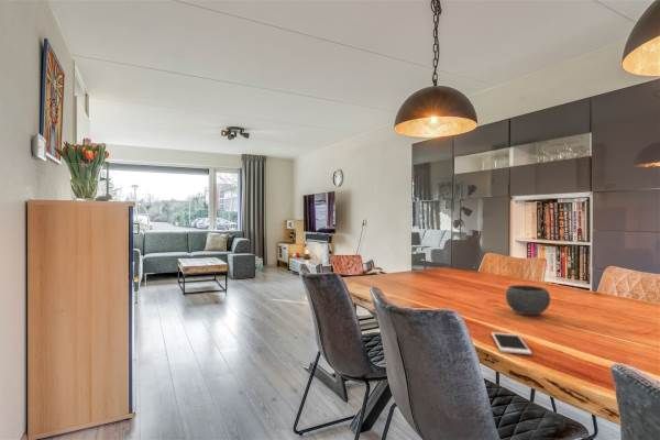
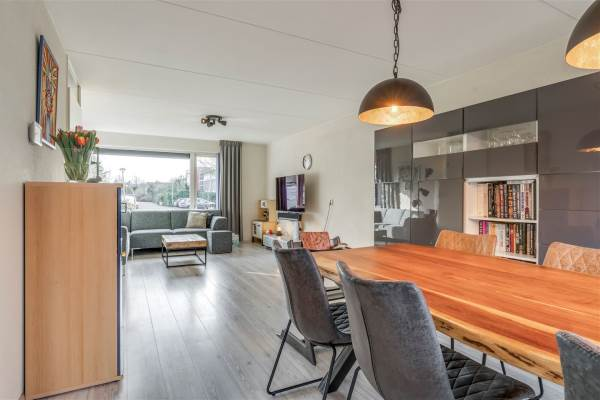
- bowl [505,284,551,316]
- cell phone [491,331,532,355]
